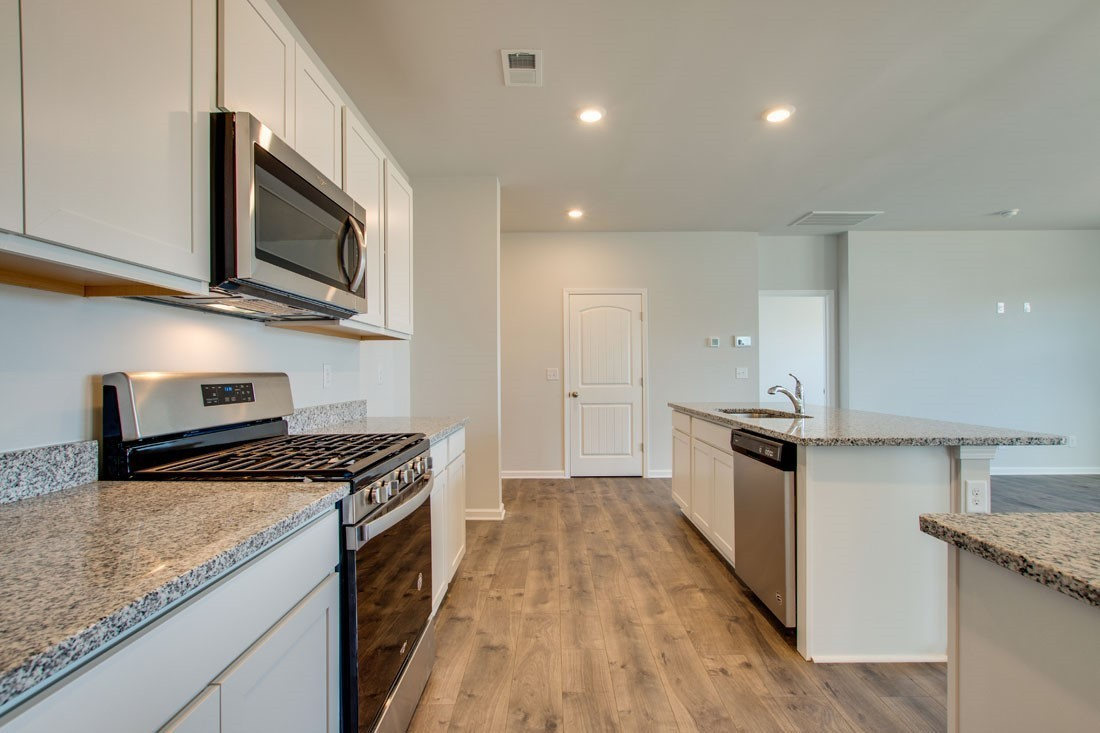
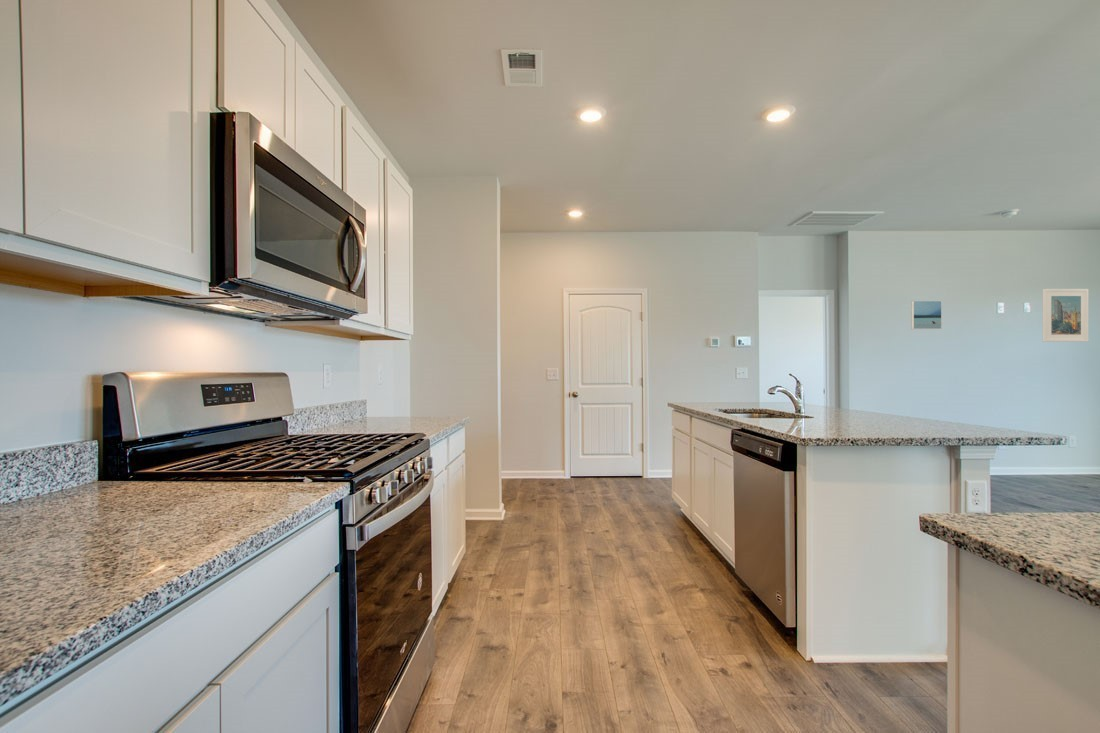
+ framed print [1042,288,1089,343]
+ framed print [910,300,943,330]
